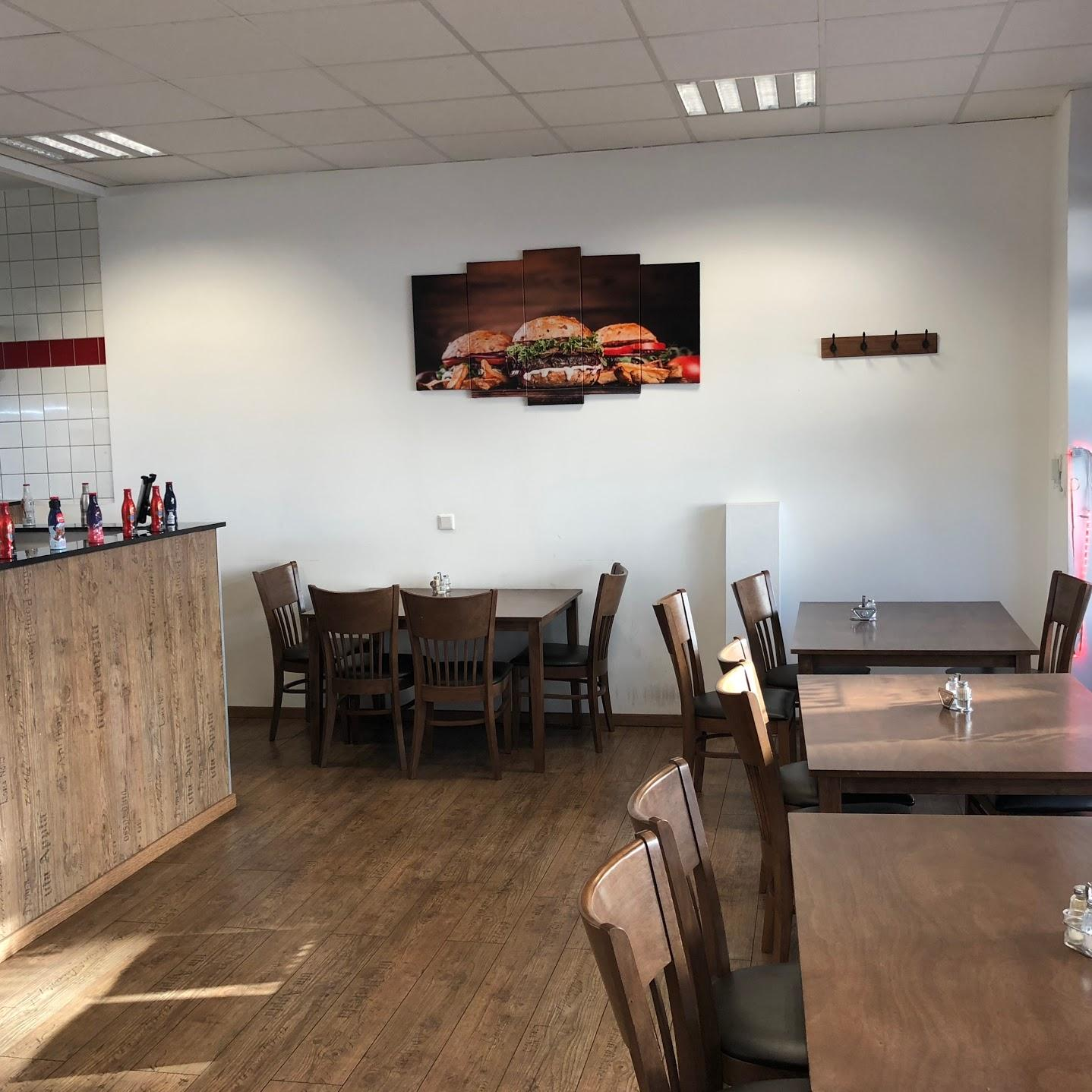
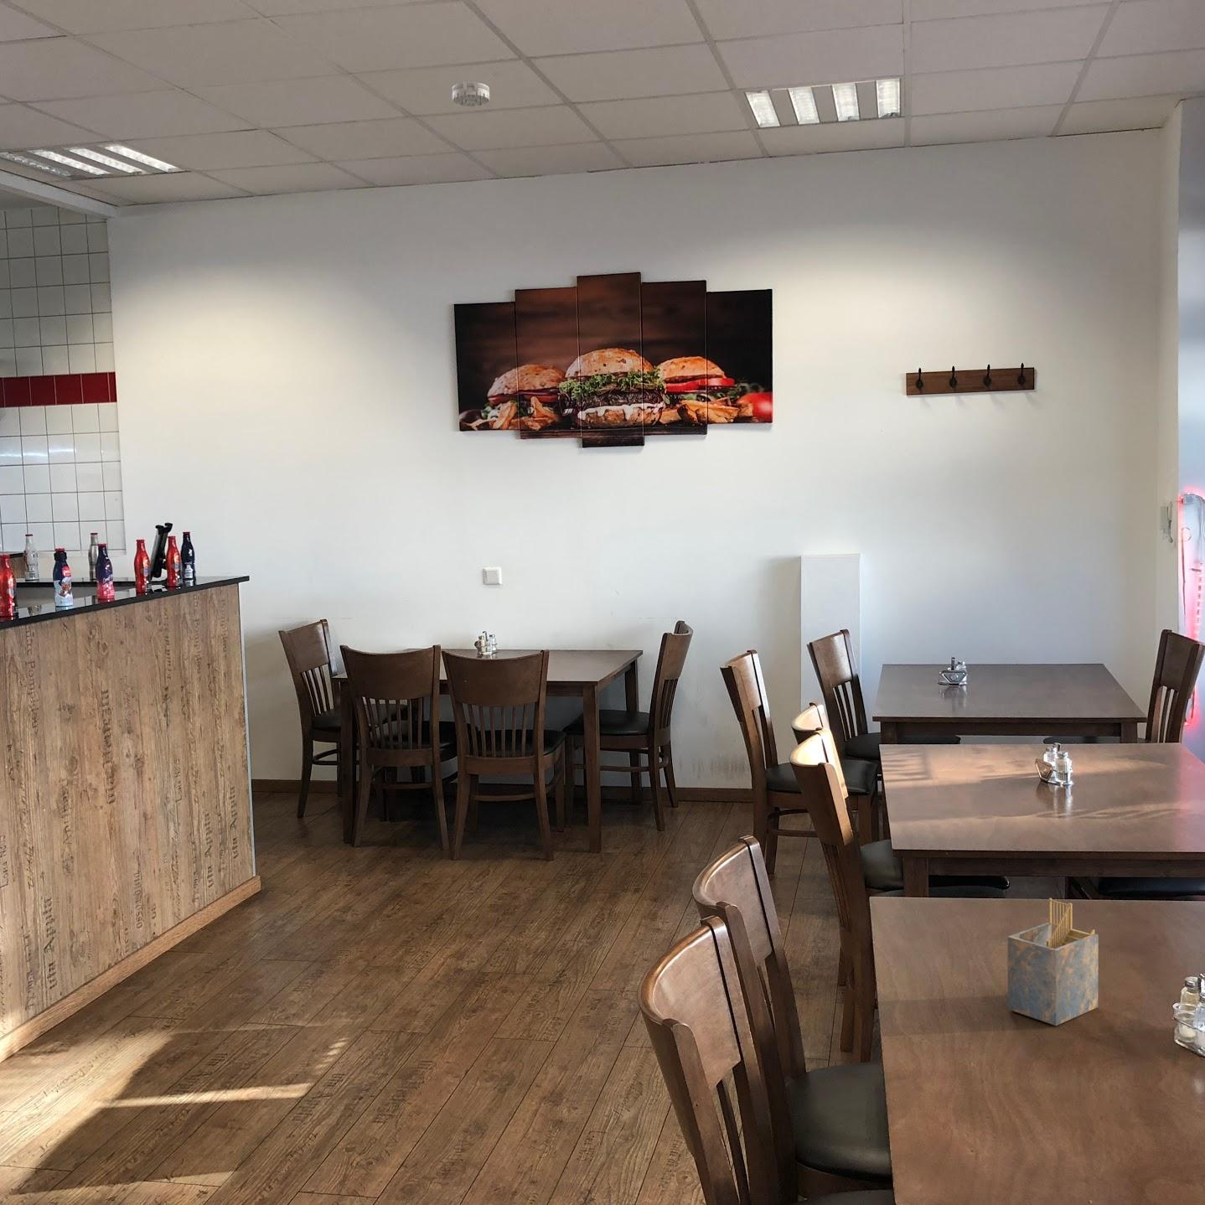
+ napkin holder [1007,897,1099,1026]
+ smoke detector [451,81,490,107]
